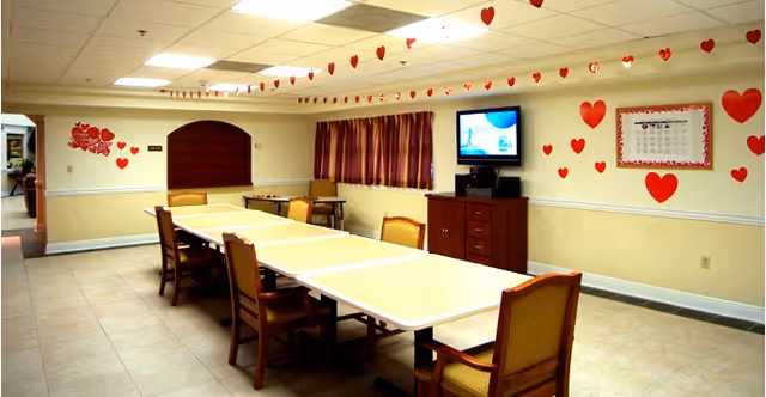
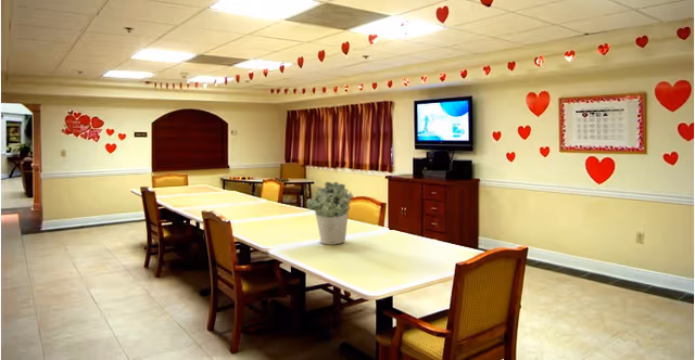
+ potted plant [305,181,355,246]
